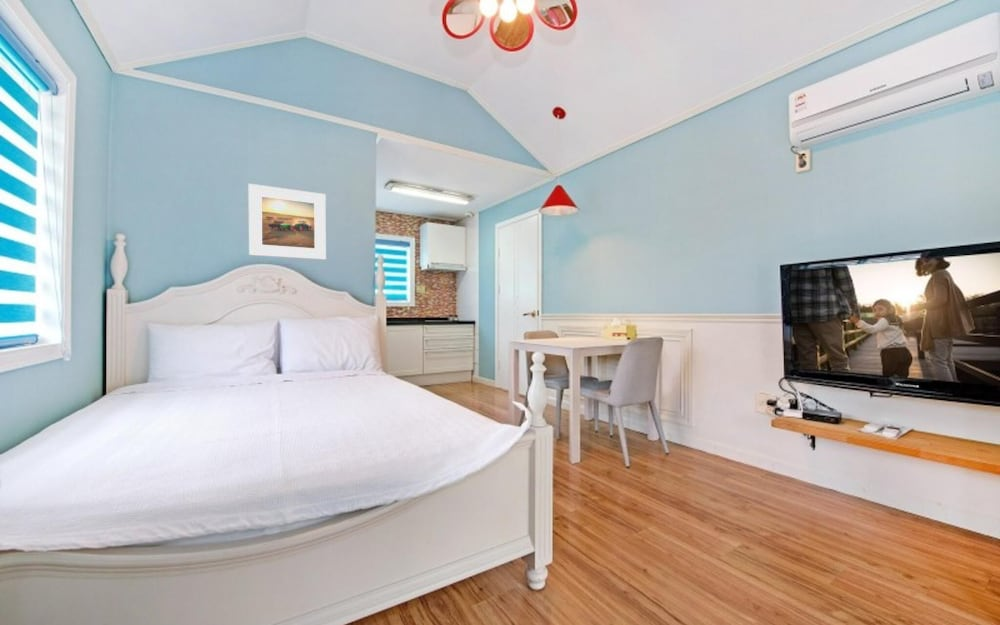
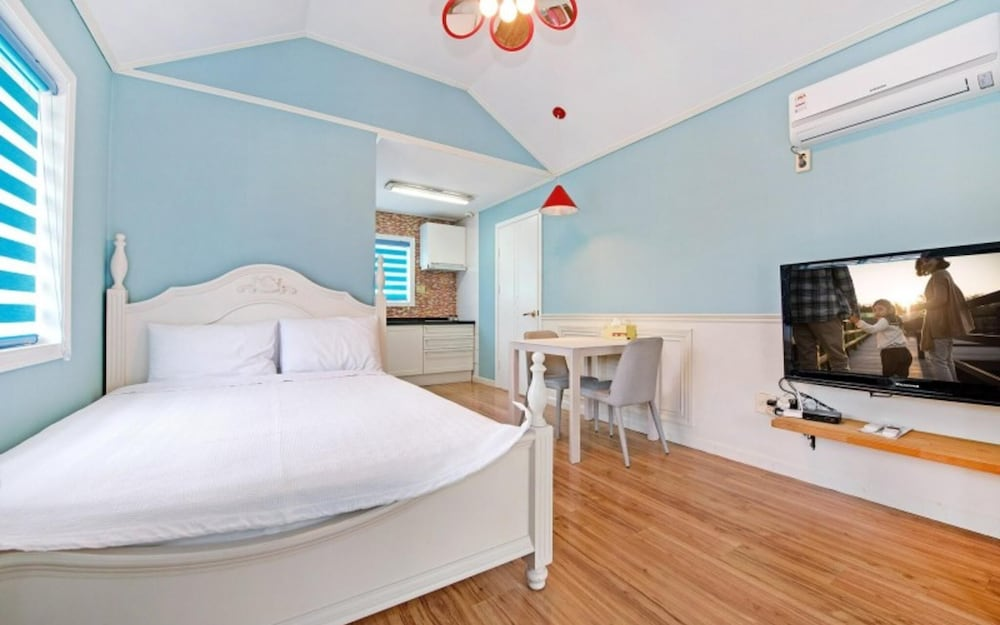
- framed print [248,183,327,261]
